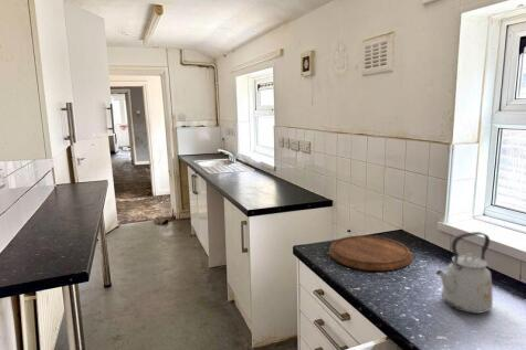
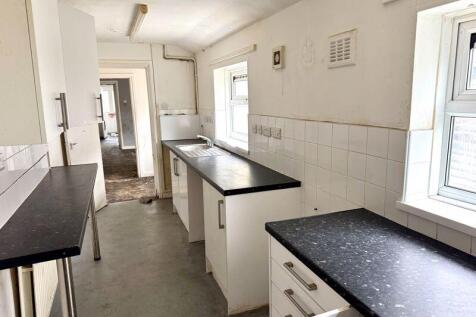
- kettle [434,231,494,315]
- cutting board [328,234,414,272]
